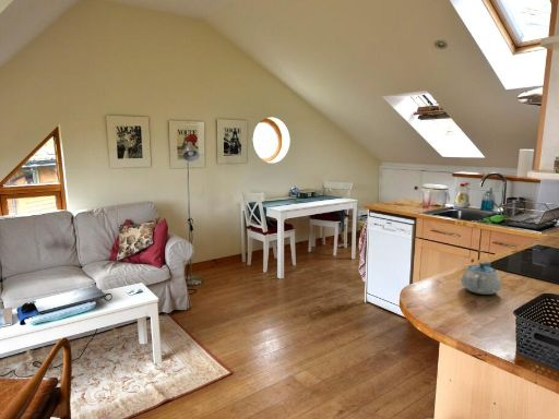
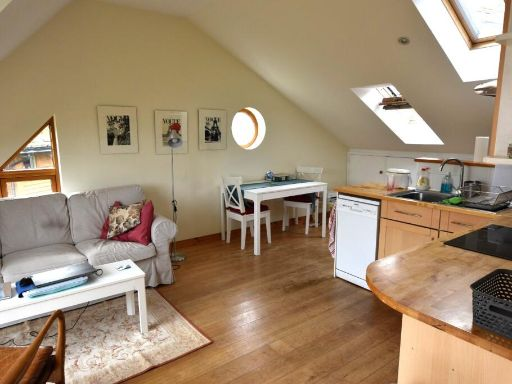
- chinaware [460,262,502,296]
